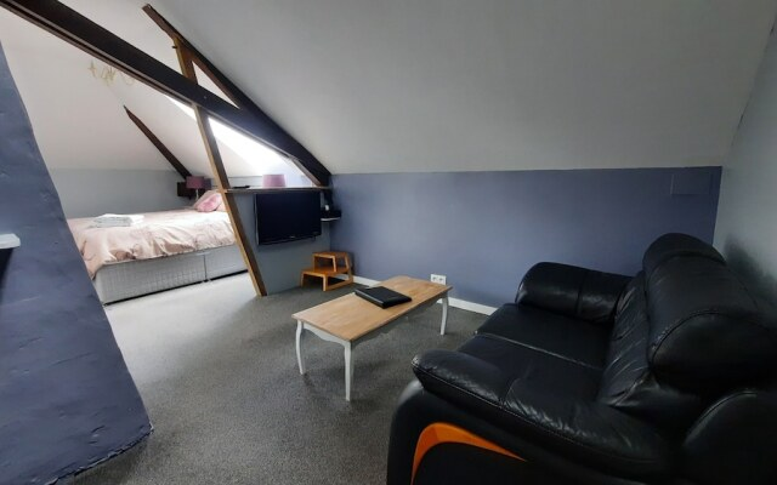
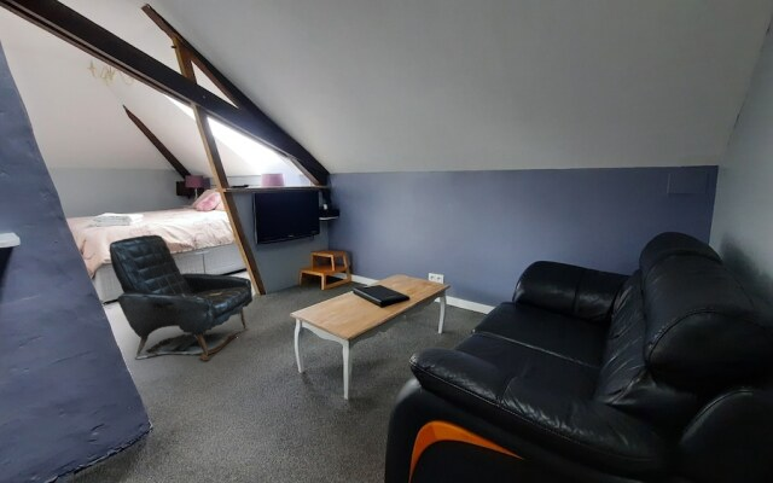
+ armchair [109,233,254,361]
